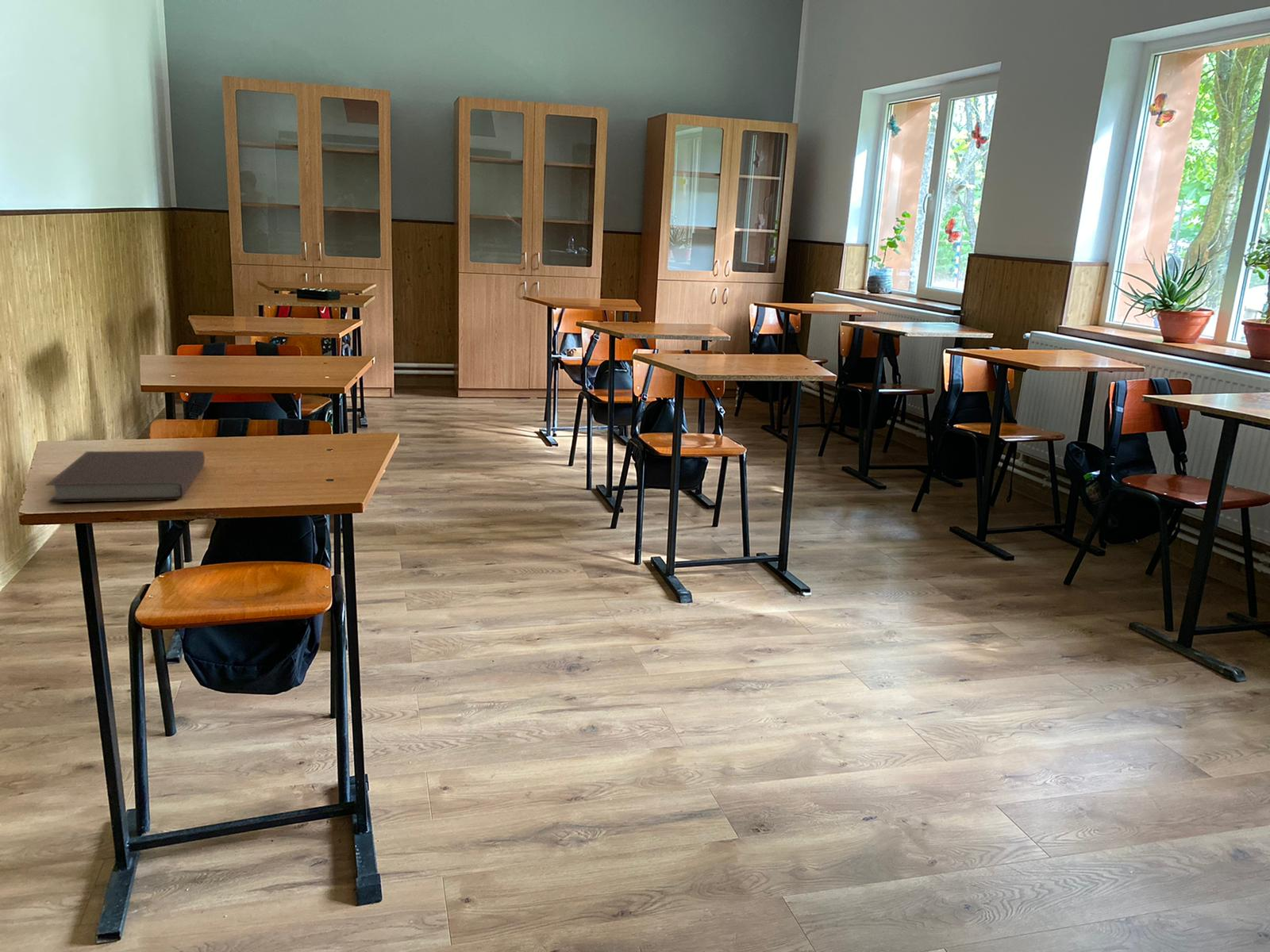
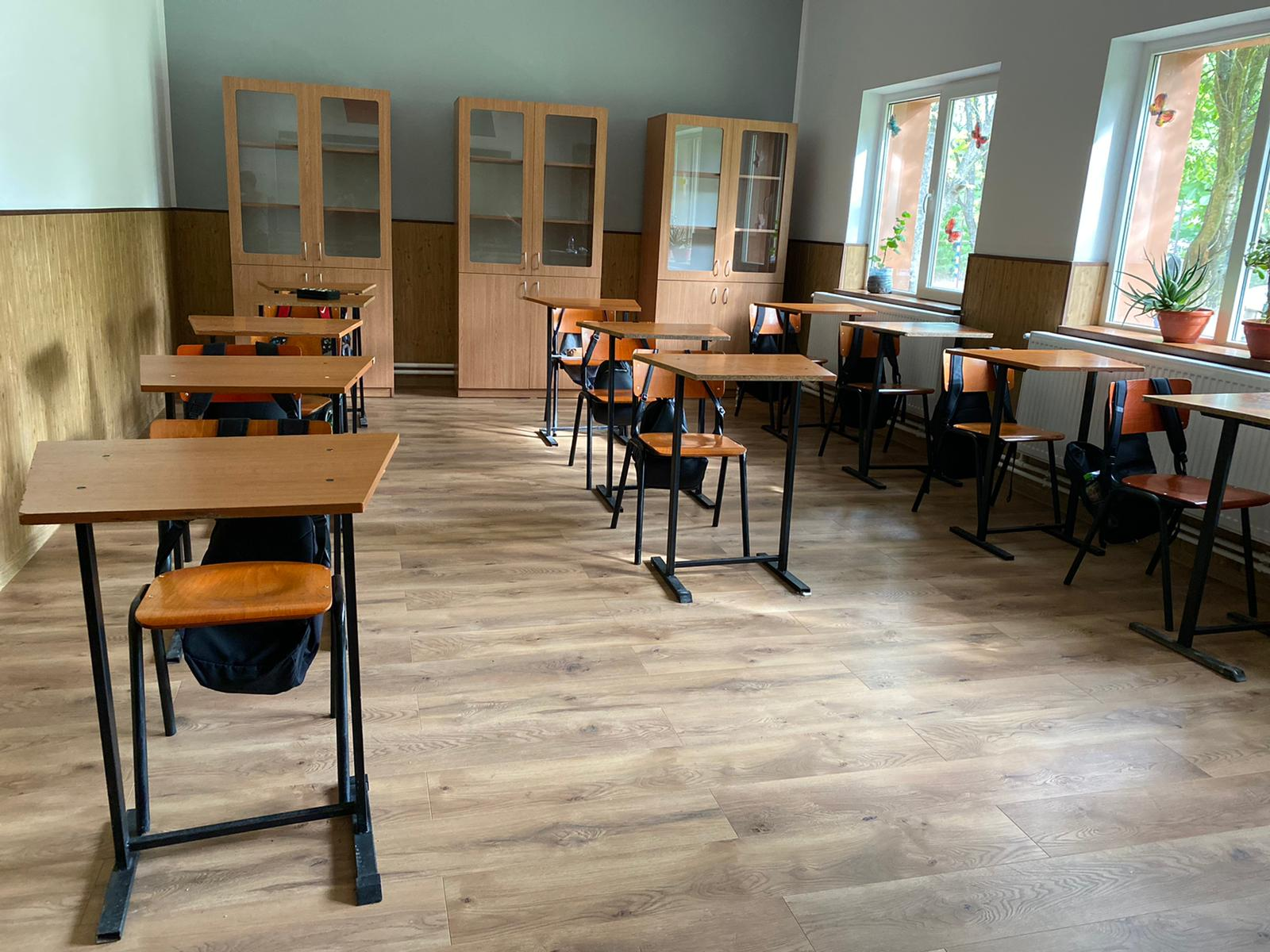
- notebook [45,450,206,503]
